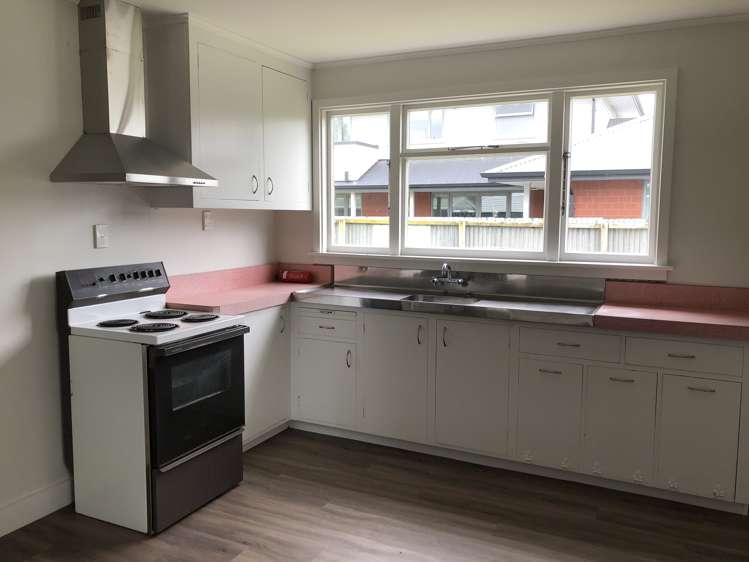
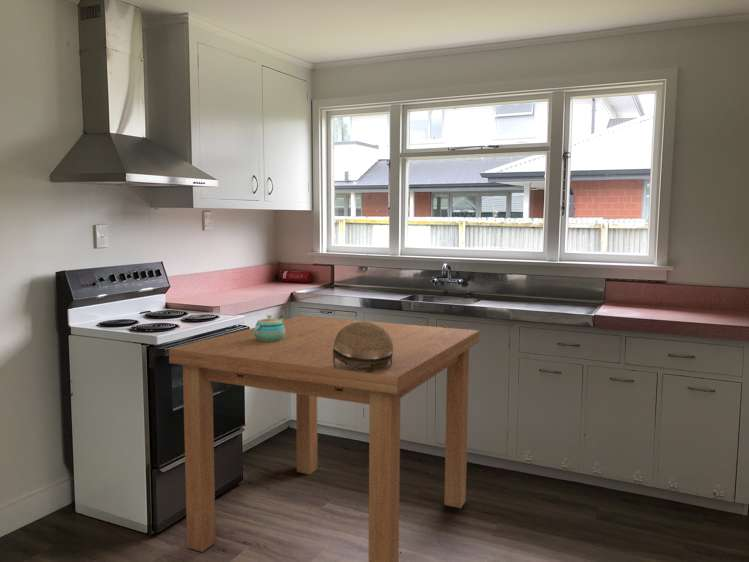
+ dining table [168,315,480,562]
+ teapot [254,314,285,341]
+ decorative bowl [333,322,393,373]
